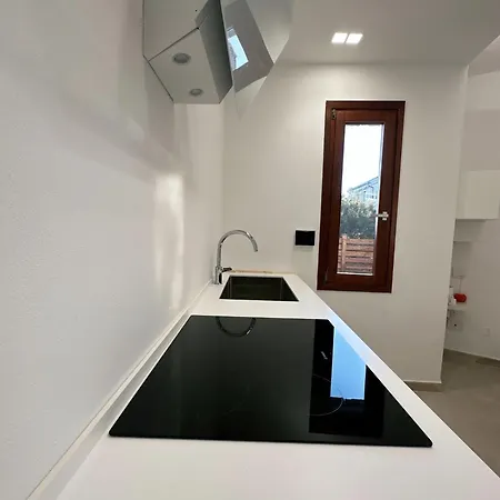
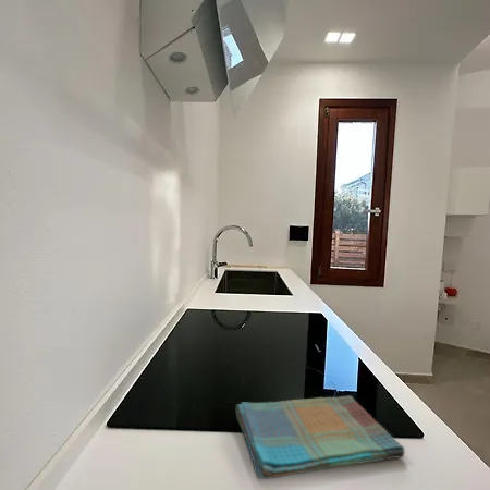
+ dish towel [235,395,406,480]
